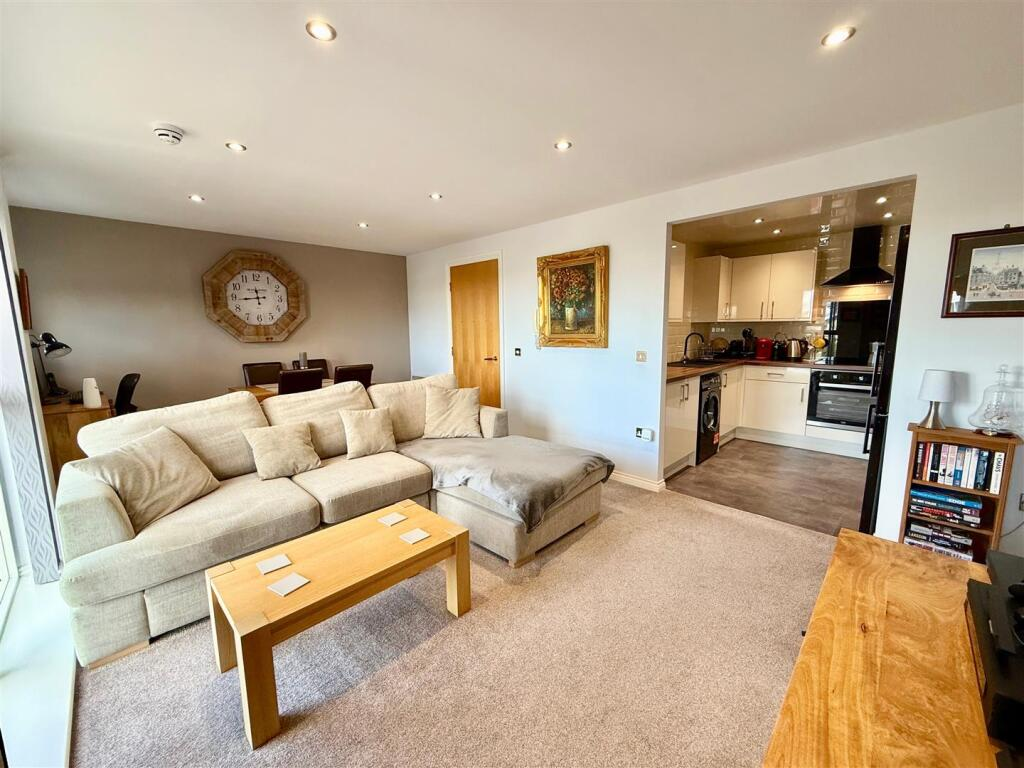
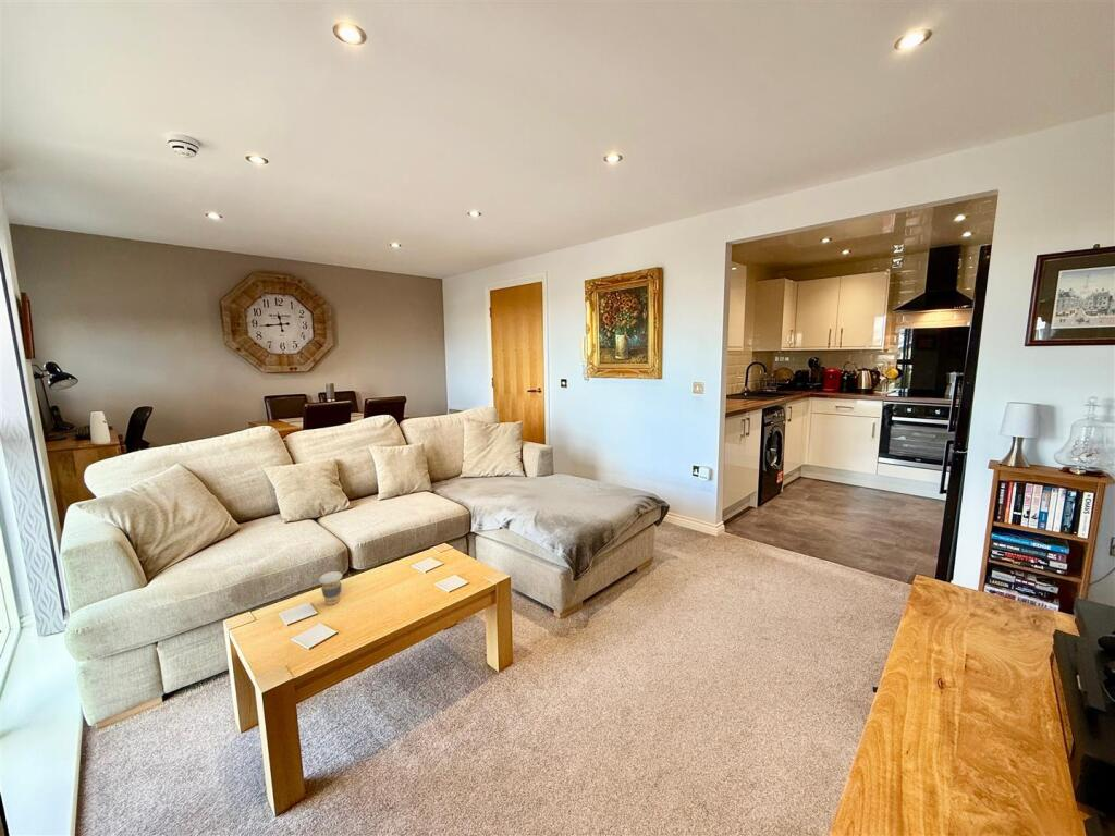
+ coffee cup [318,570,343,606]
